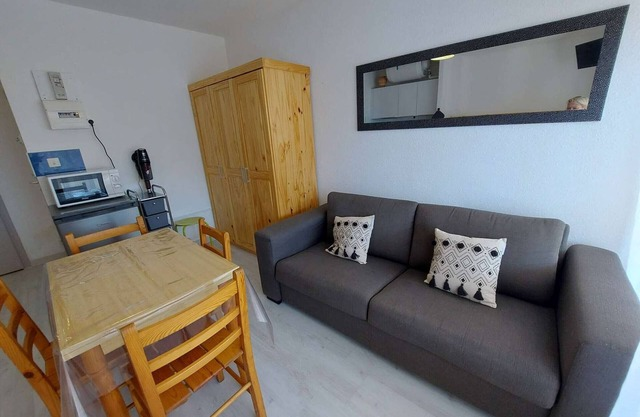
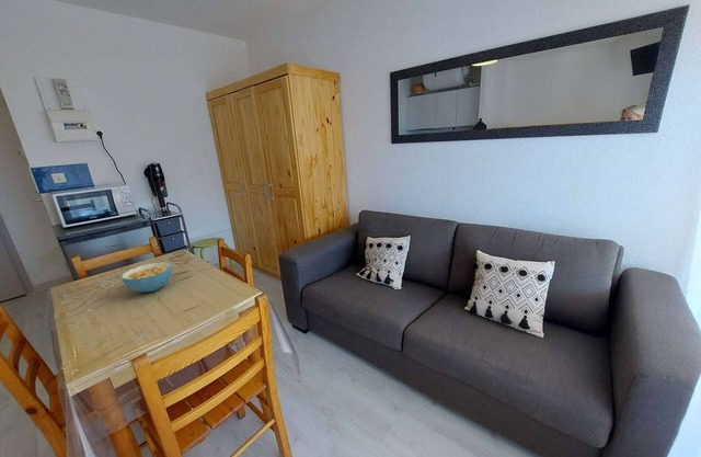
+ cereal bowl [120,261,173,294]
